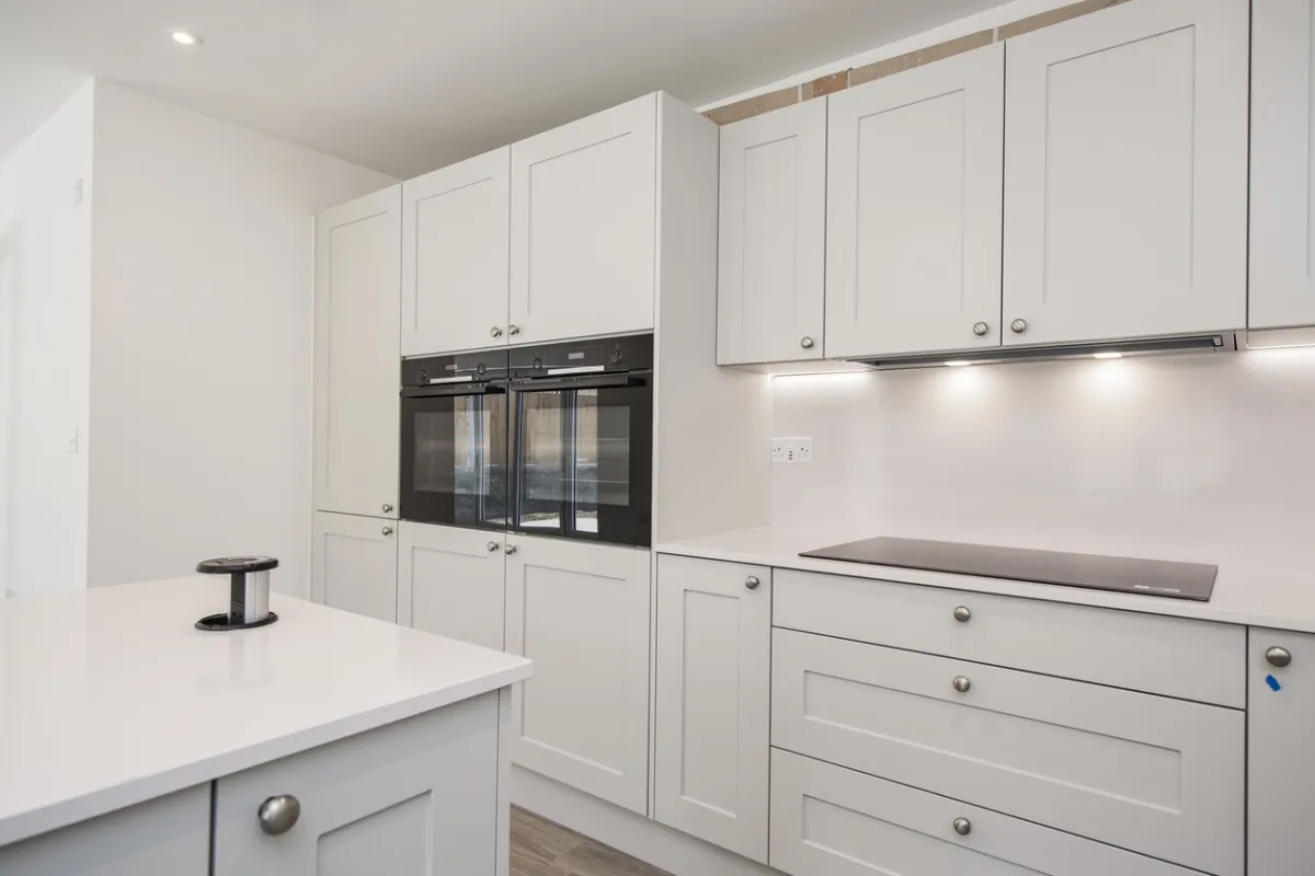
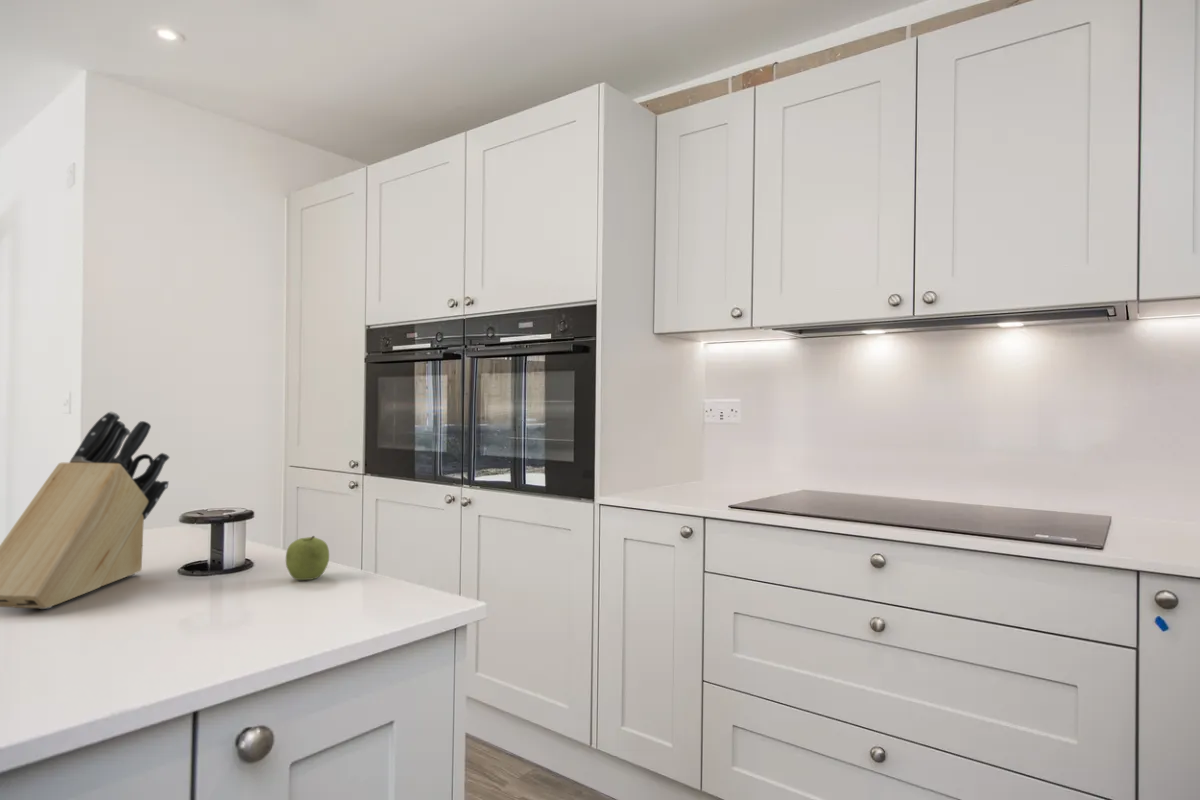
+ knife block [0,410,170,610]
+ fruit [285,535,330,581]
